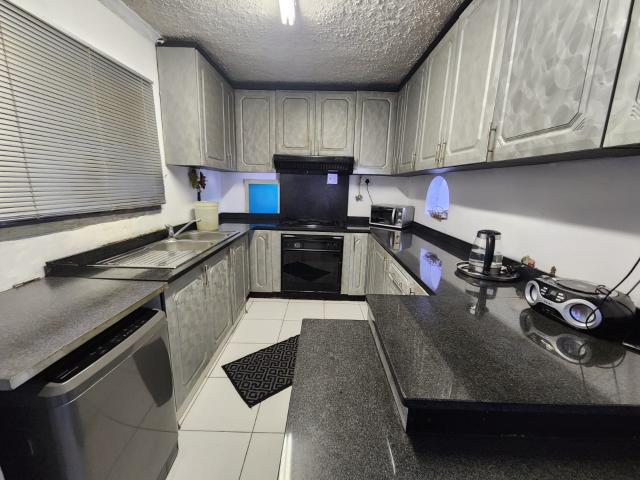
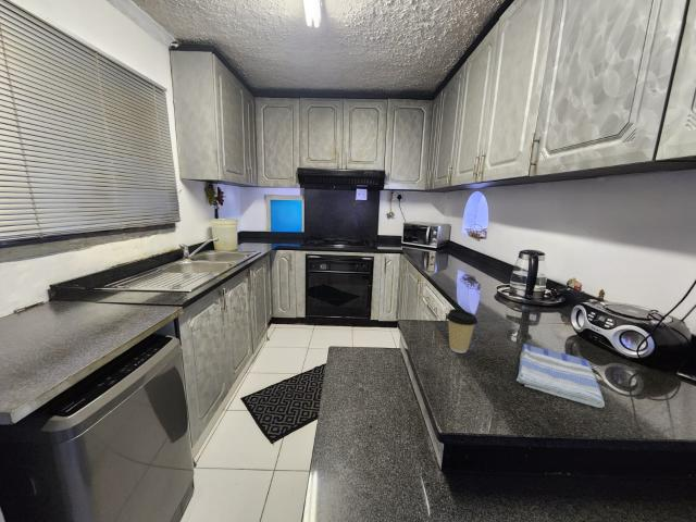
+ dish towel [515,343,606,409]
+ coffee cup [445,308,478,355]
